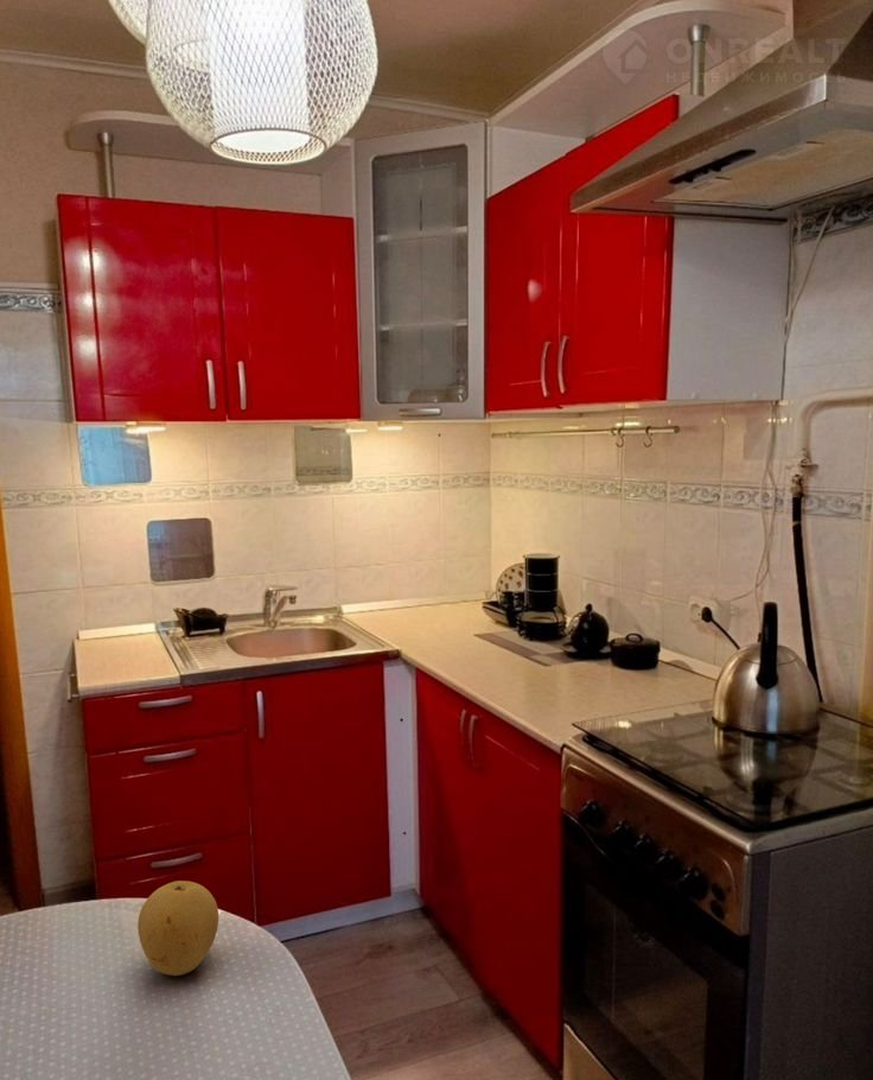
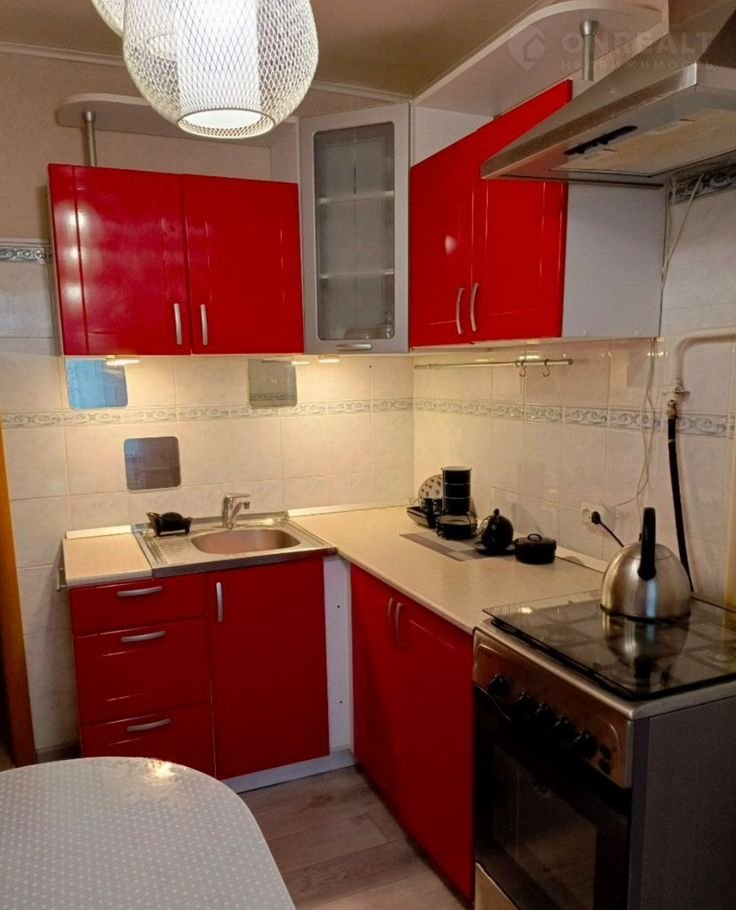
- fruit [136,879,219,977]
